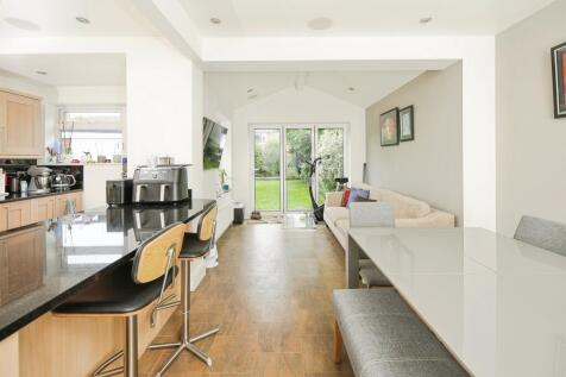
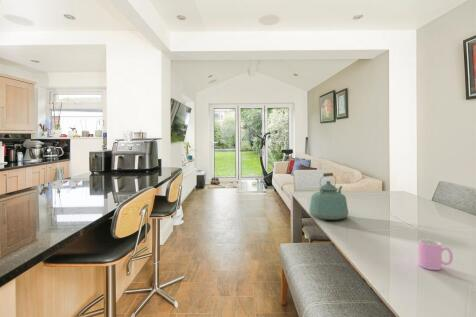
+ kettle [308,172,349,221]
+ cup [418,239,454,271]
